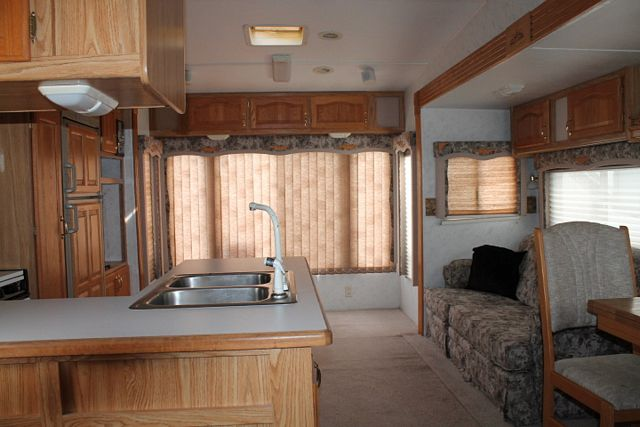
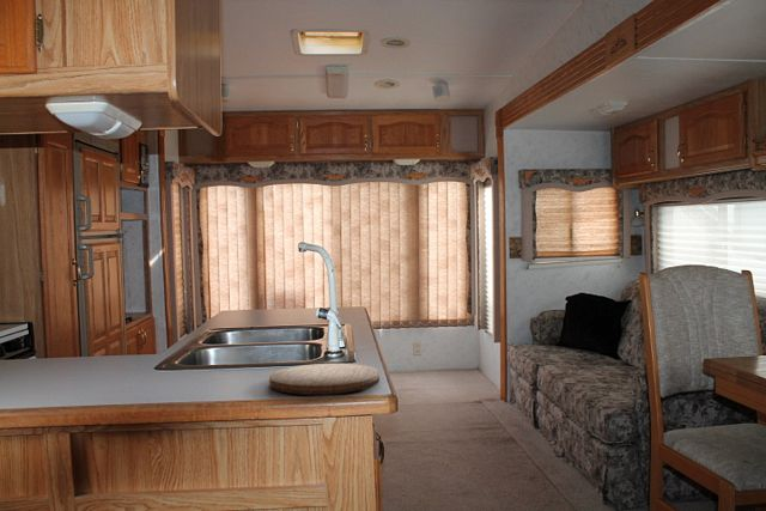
+ cutting board [268,363,381,396]
